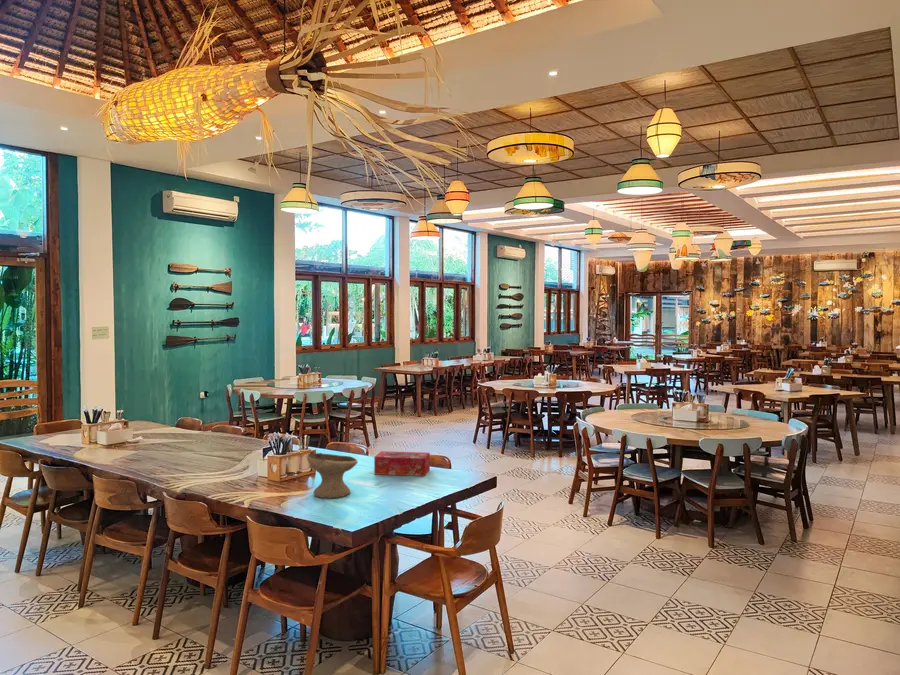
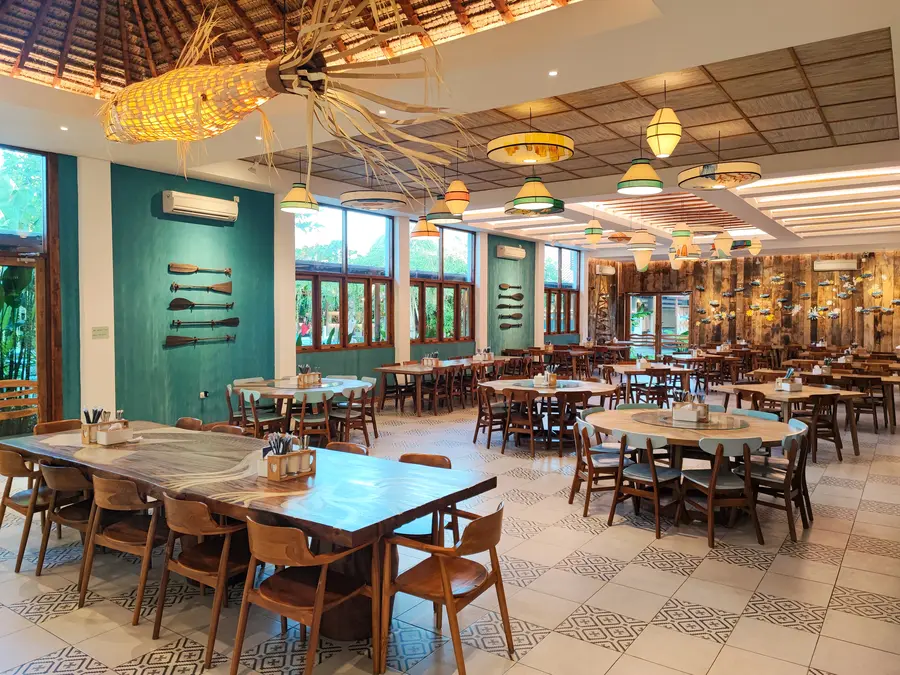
- tissue box [373,450,431,477]
- bowl [306,452,359,499]
